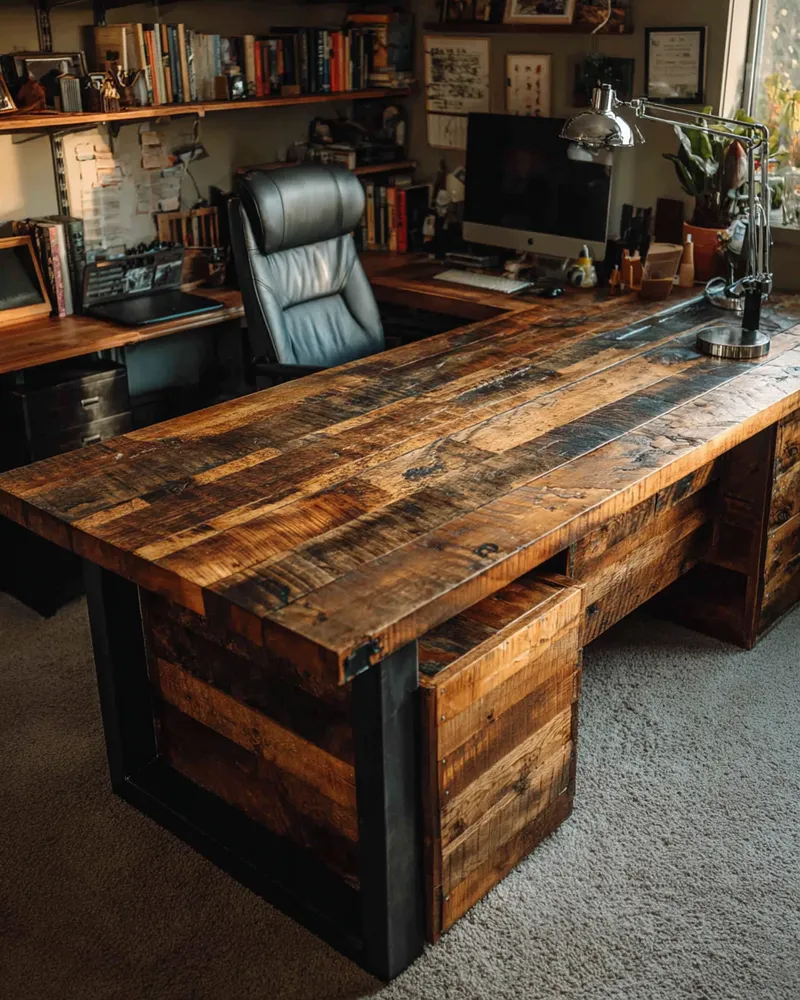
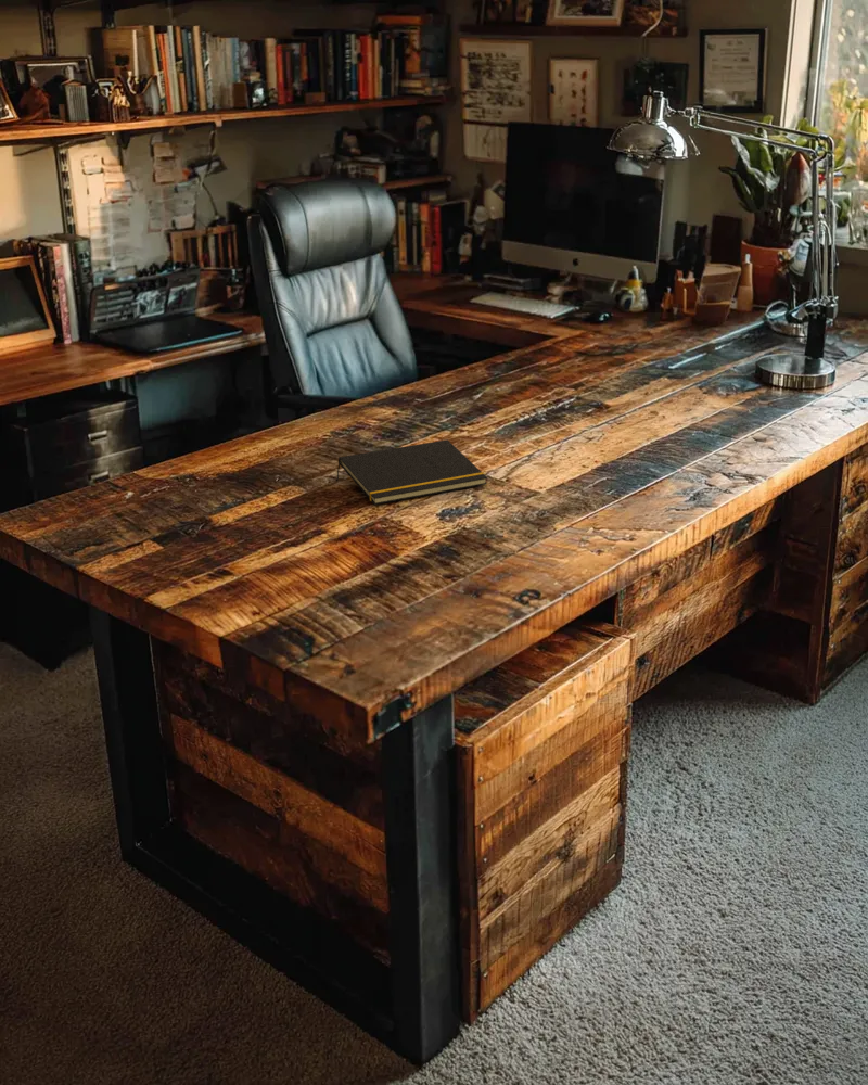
+ notepad [335,438,488,506]
